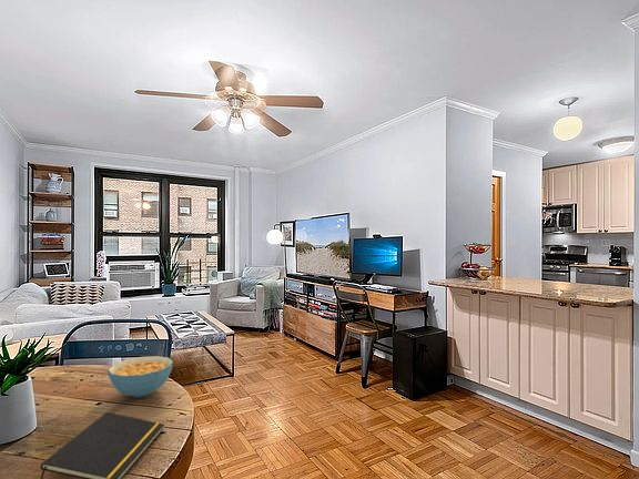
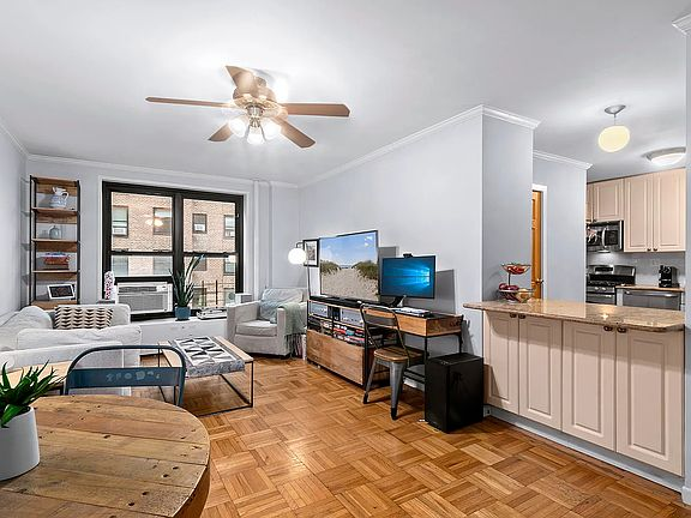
- notepad [39,411,165,479]
- cereal bowl [106,355,174,398]
